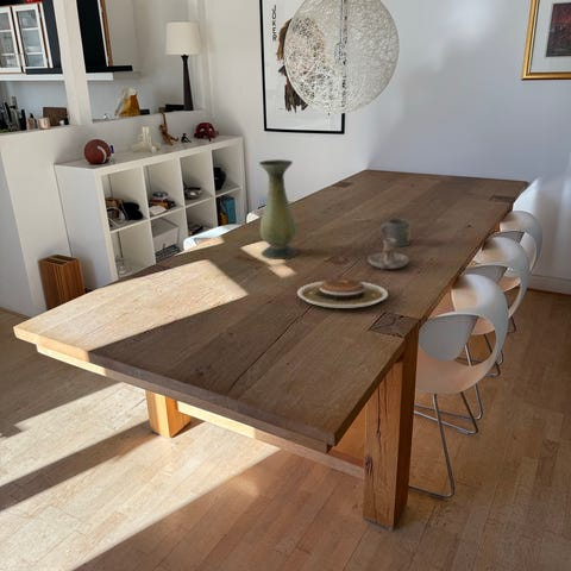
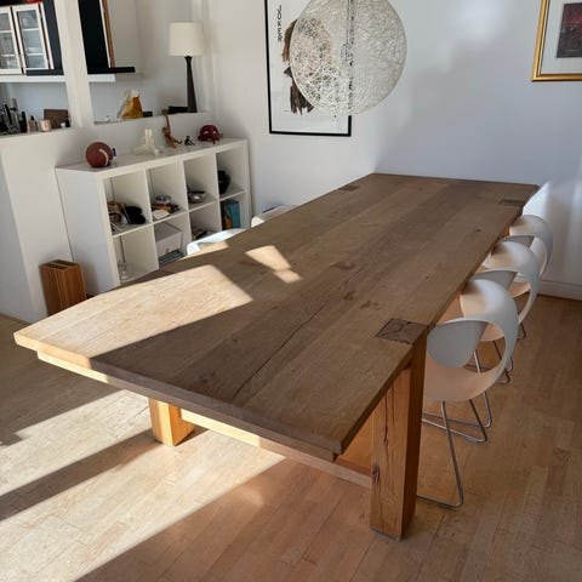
- plate [296,277,389,309]
- vase [258,158,299,261]
- mug [379,218,412,247]
- candle holder [368,238,410,270]
